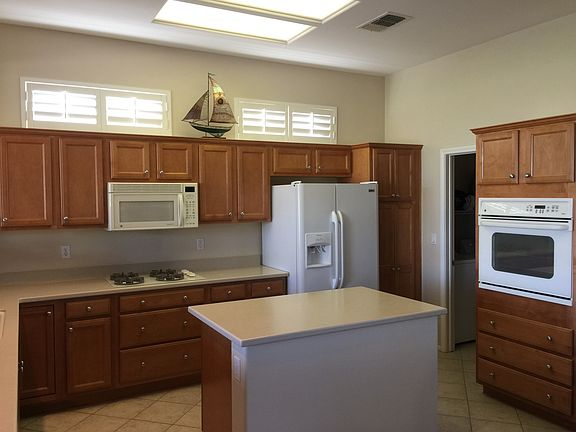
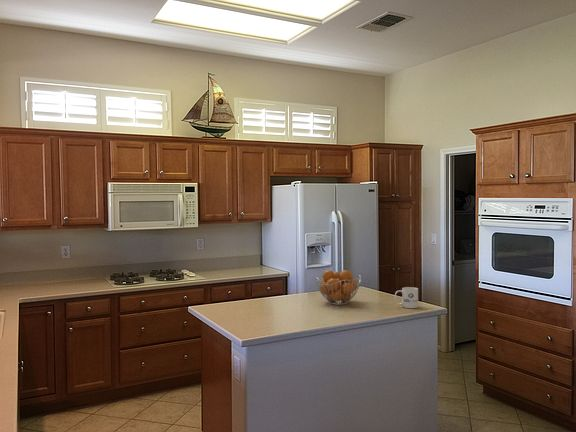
+ fruit basket [315,269,362,306]
+ mug [394,286,419,309]
